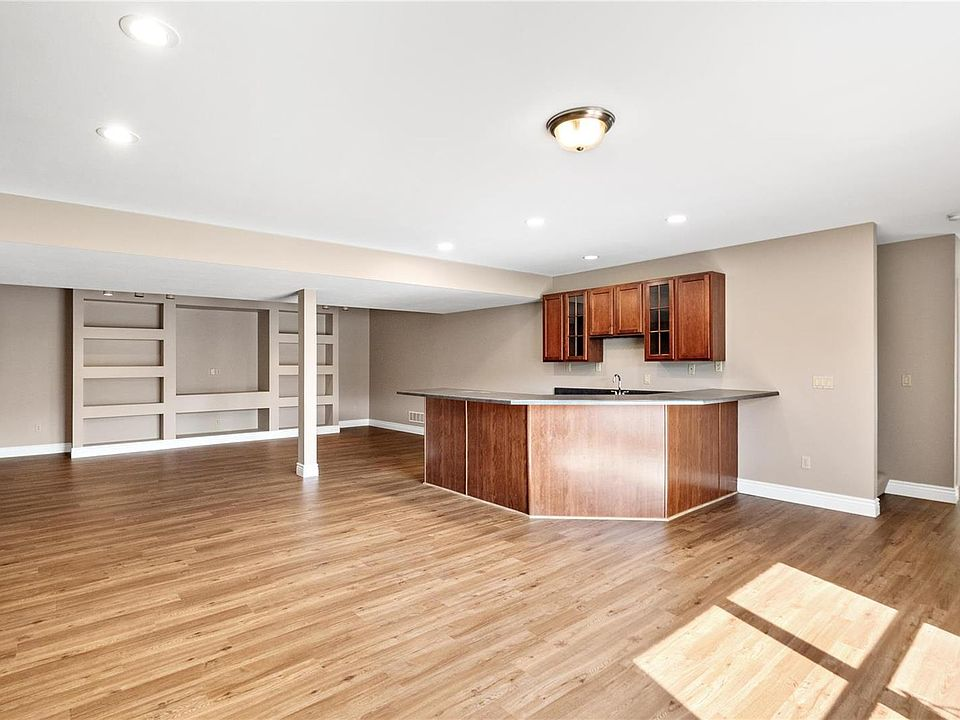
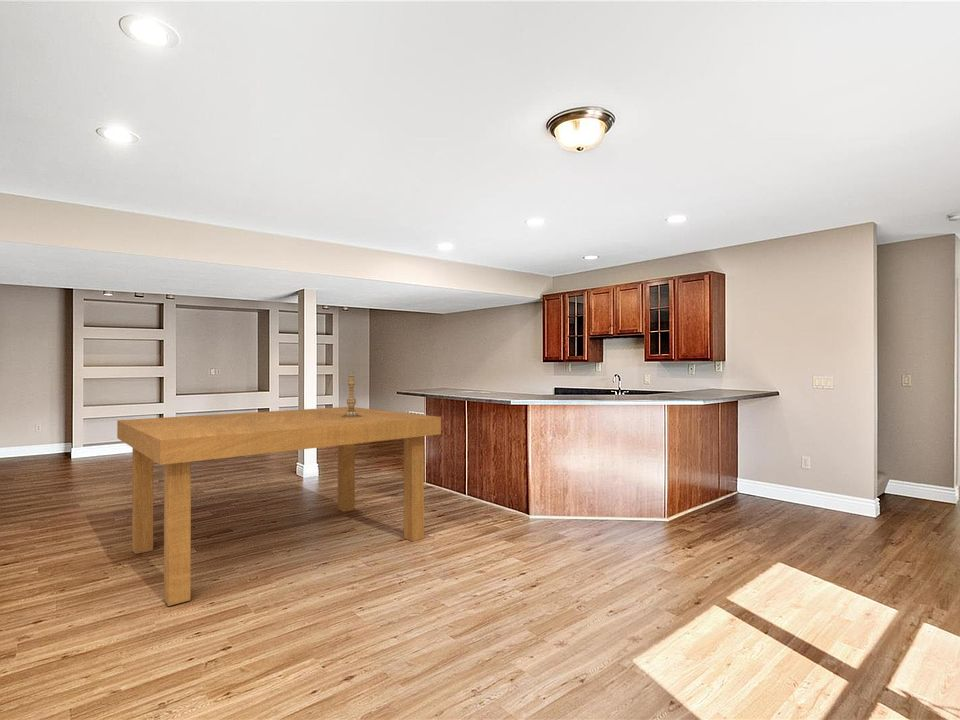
+ dining table [116,406,442,607]
+ candlestick [341,369,361,418]
